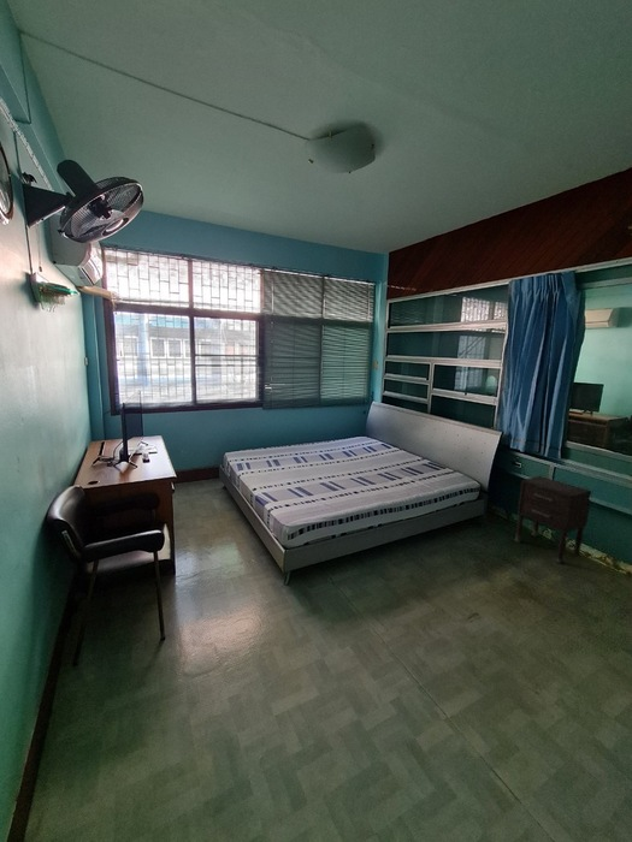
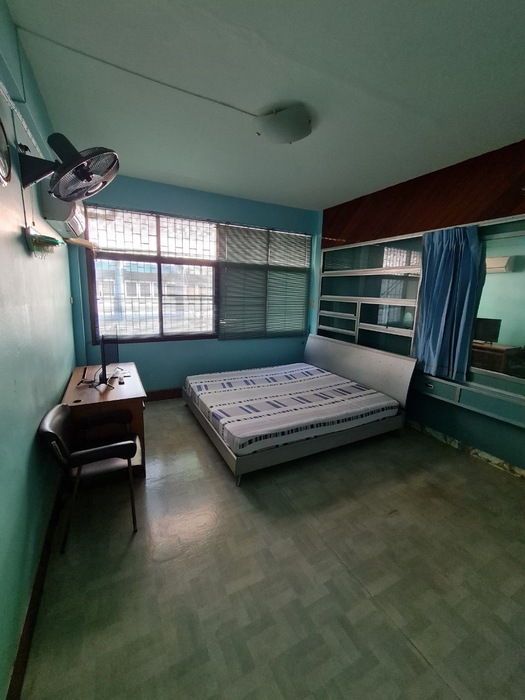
- nightstand [514,475,592,564]
